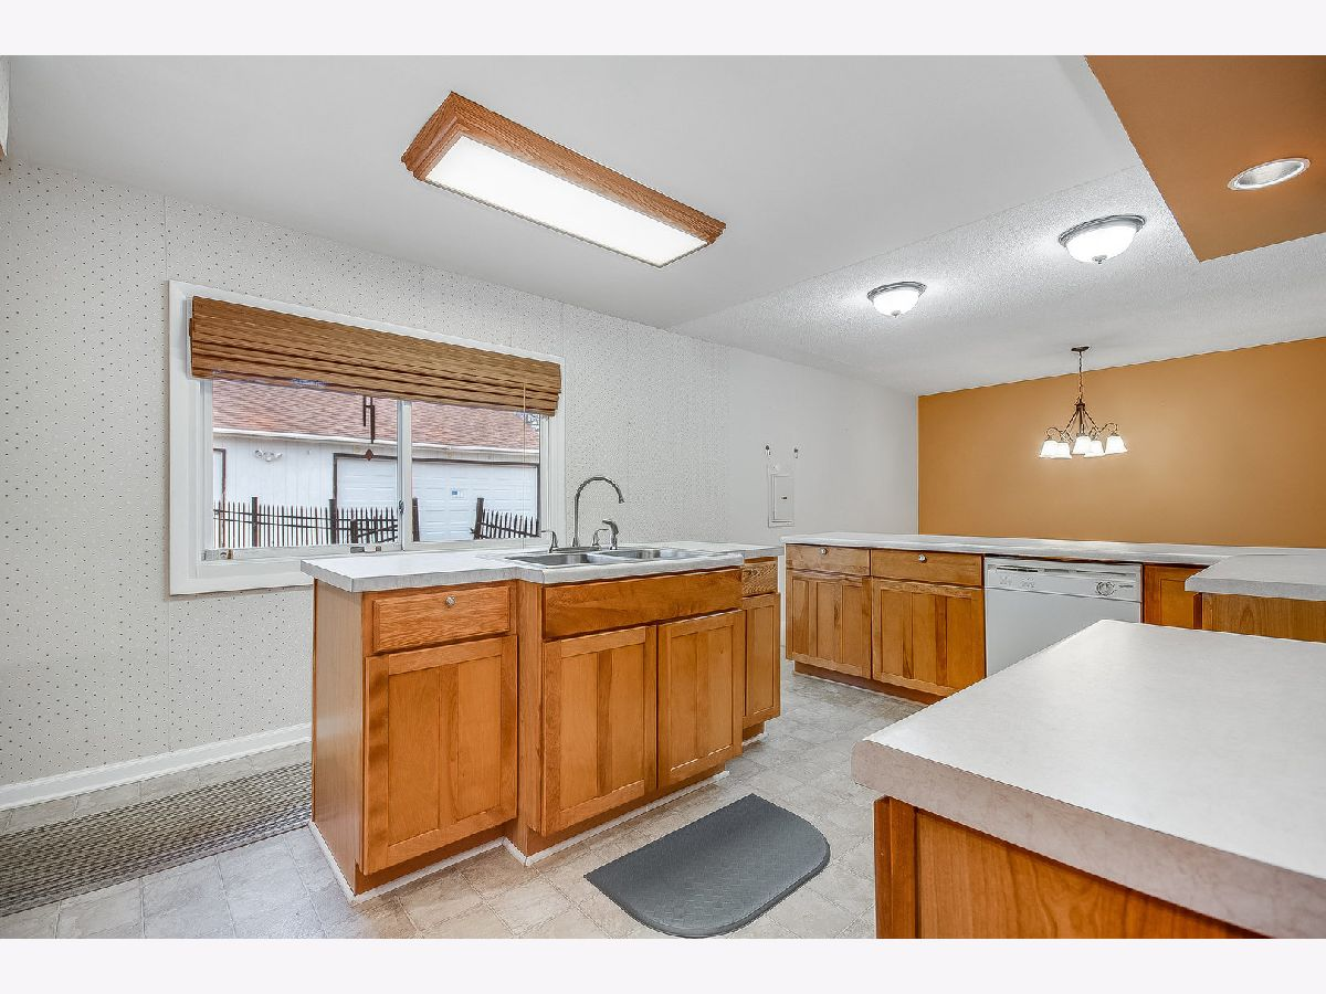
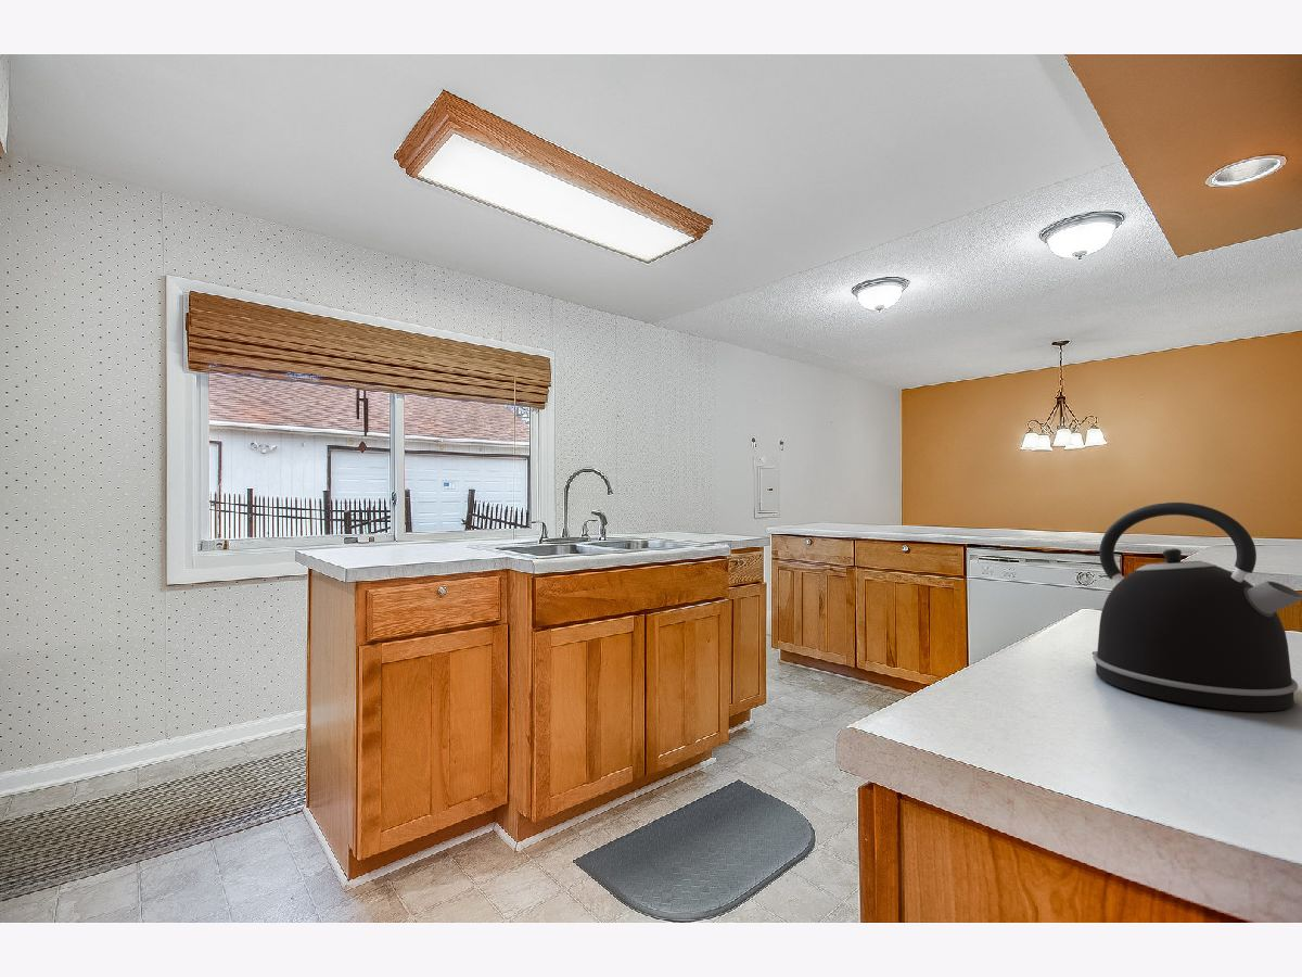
+ kettle [1092,502,1302,712]
